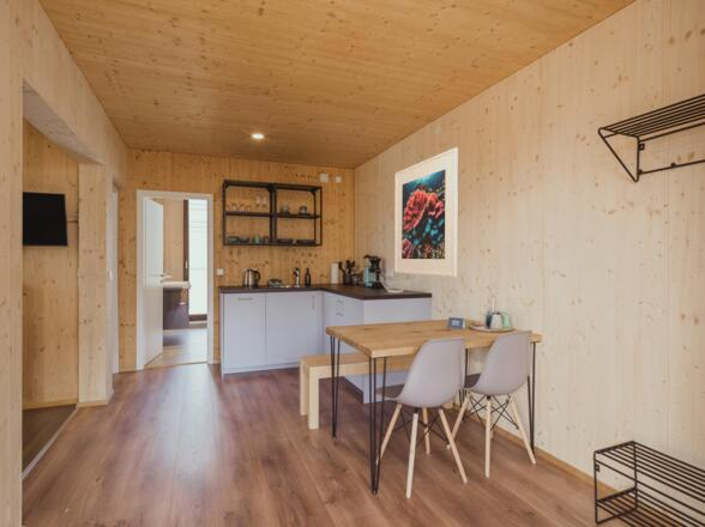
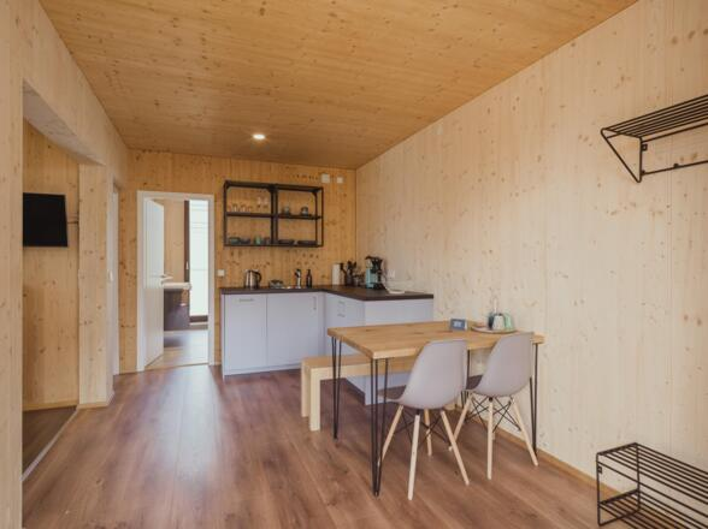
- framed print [393,146,459,278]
